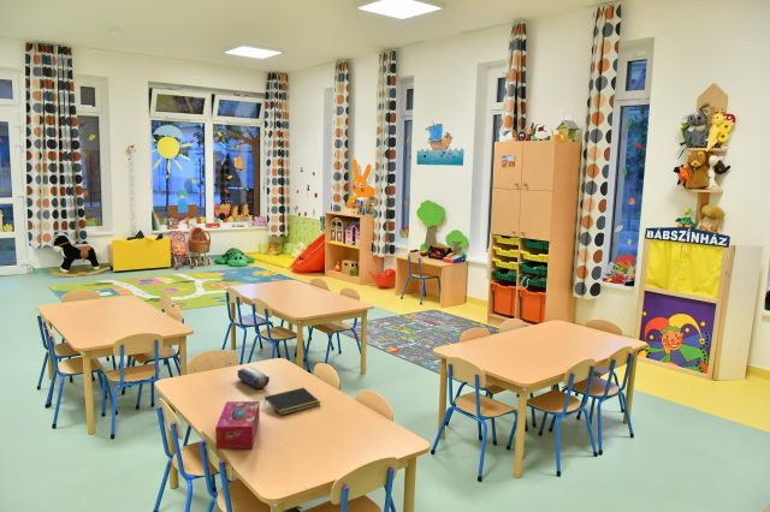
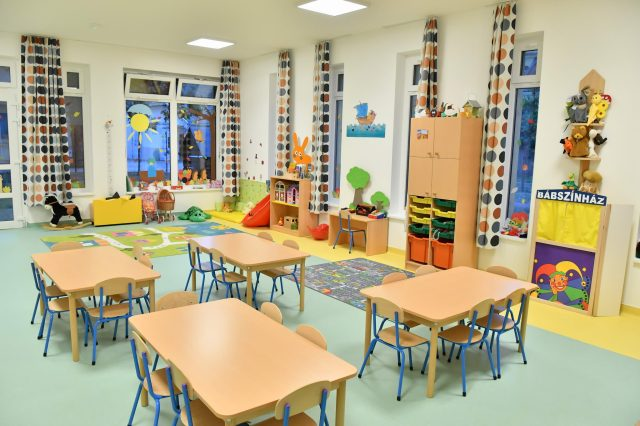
- pencil case [237,365,271,389]
- tissue box [214,400,261,451]
- notepad [262,387,321,416]
